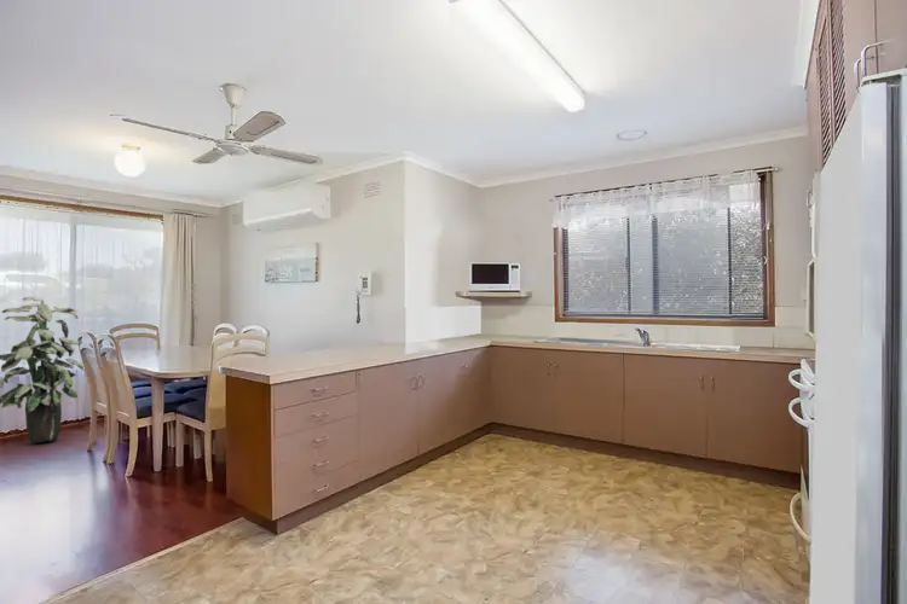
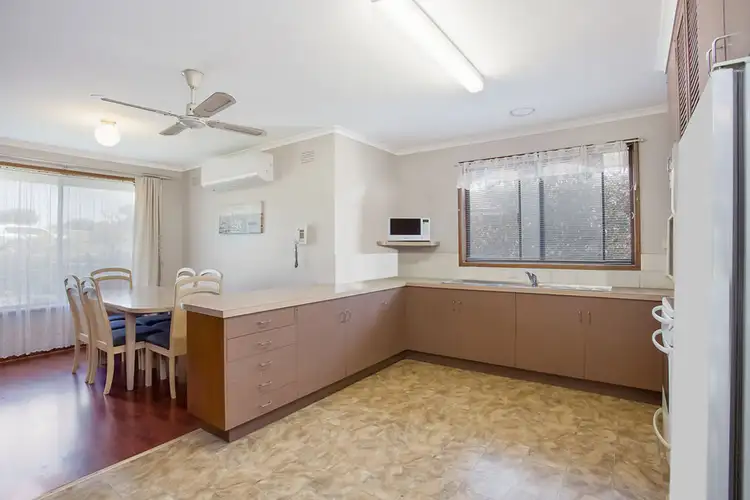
- indoor plant [0,296,86,445]
